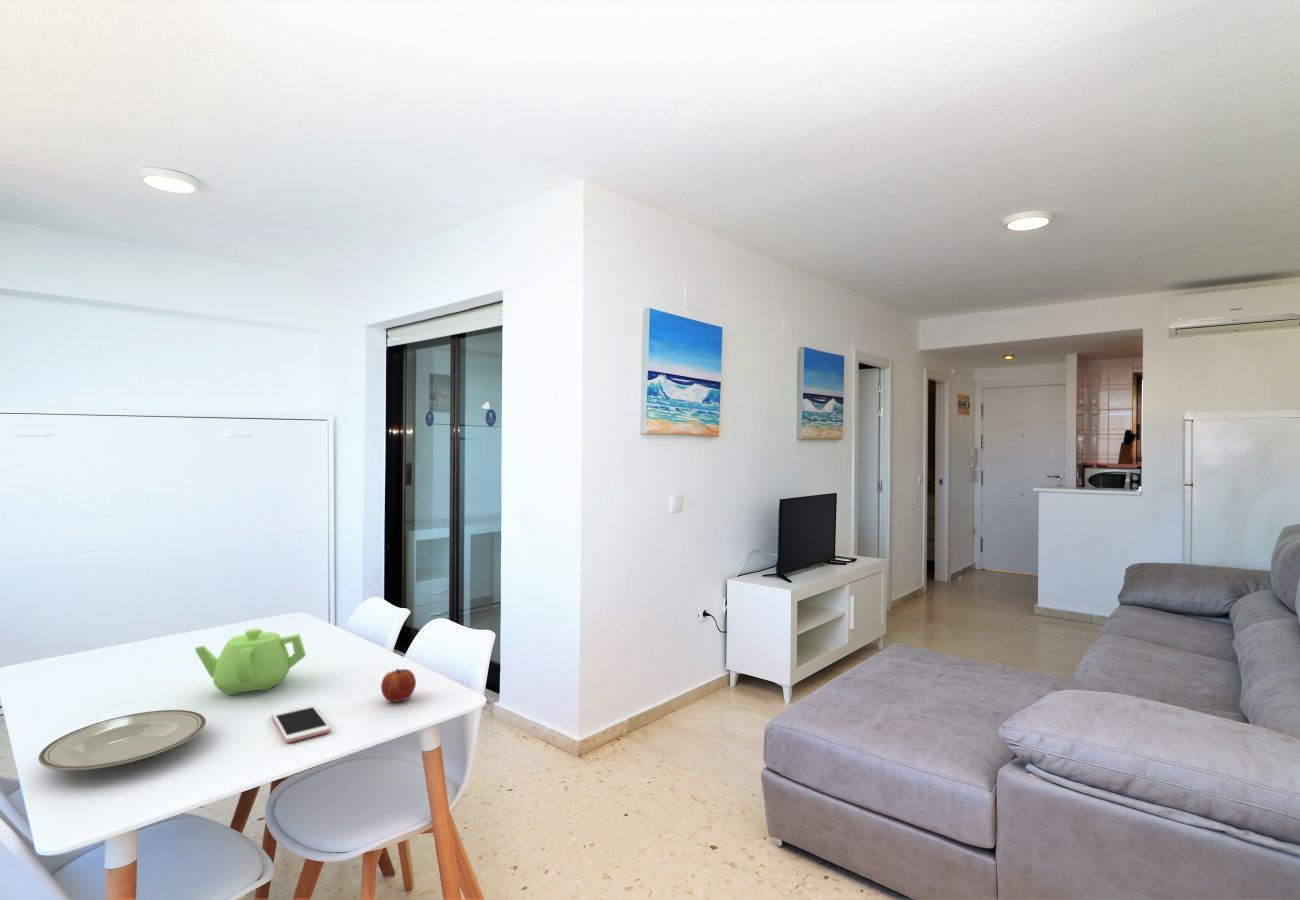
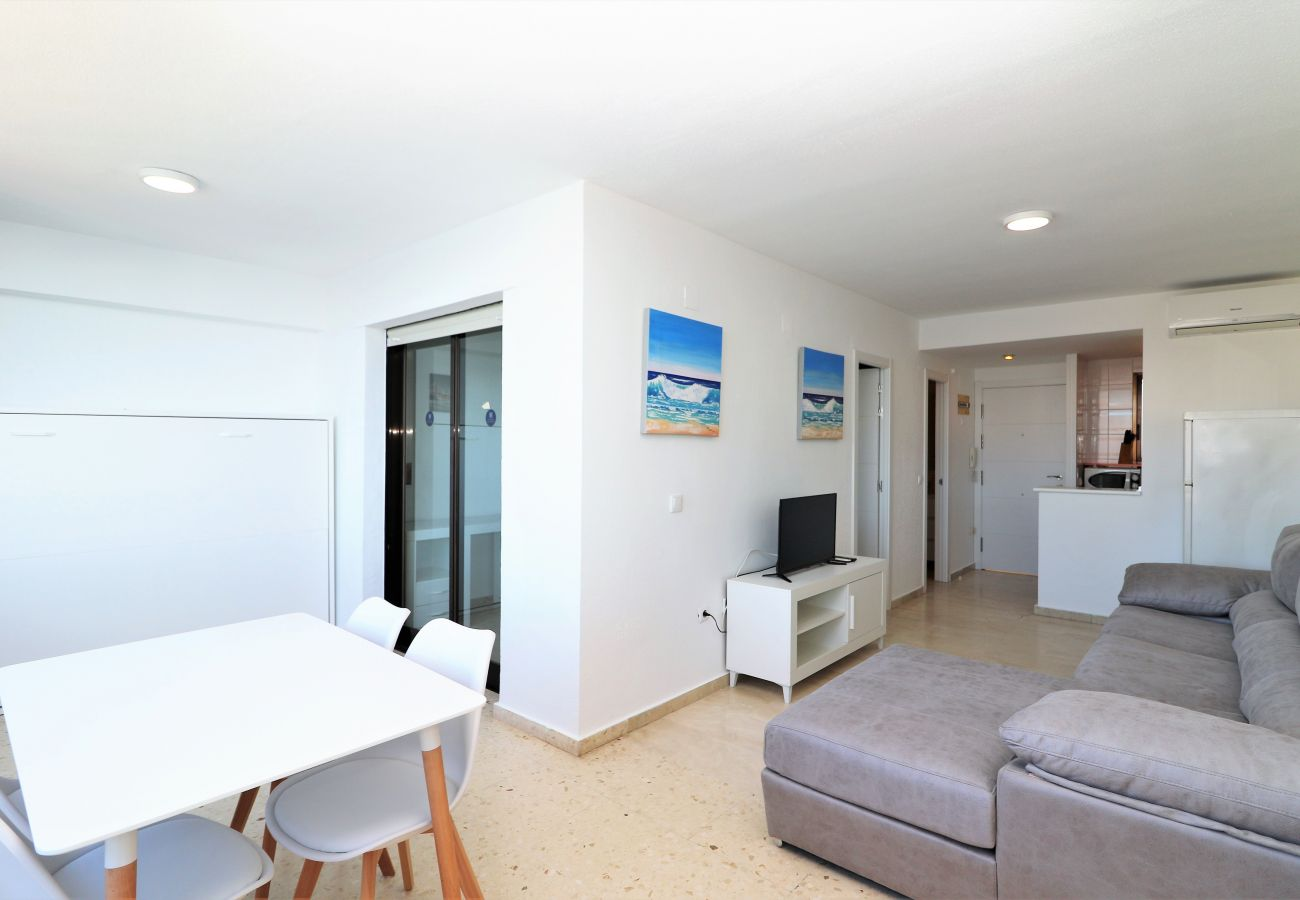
- plate [37,709,207,771]
- teapot [194,628,307,696]
- fruit [380,668,417,703]
- cell phone [271,703,332,743]
